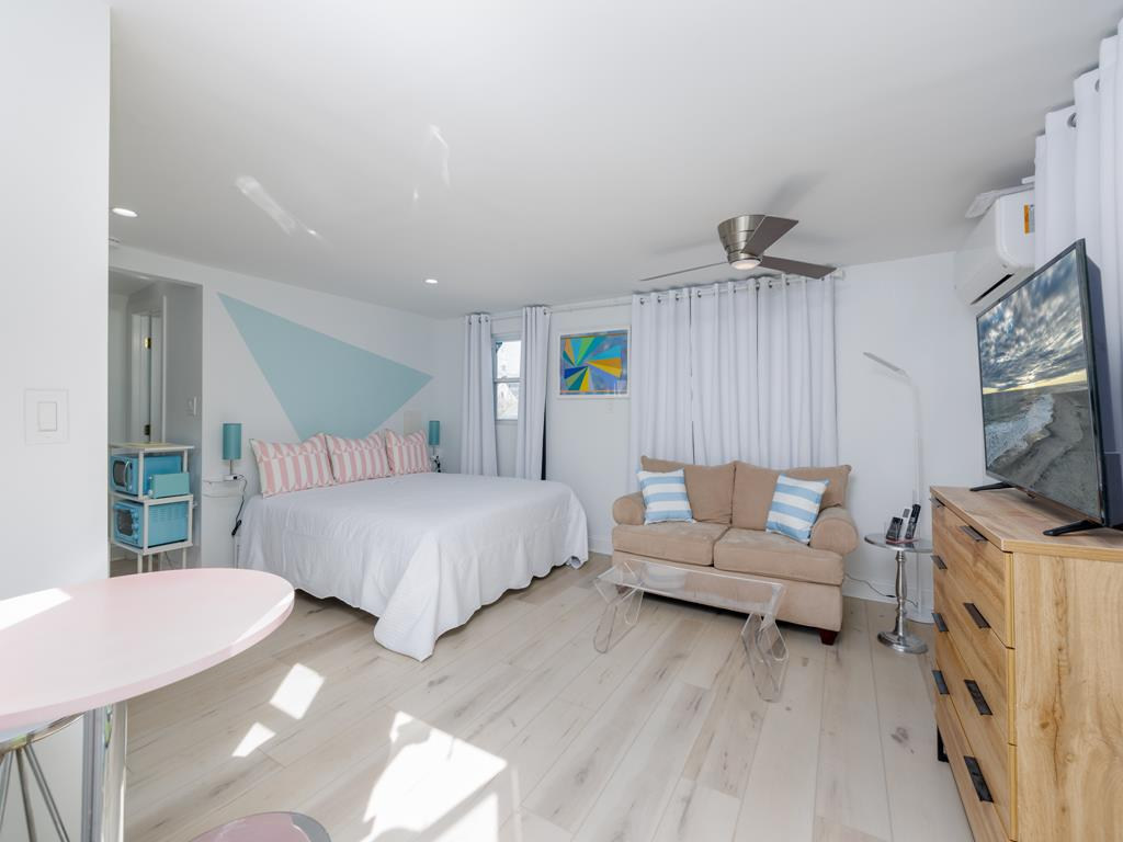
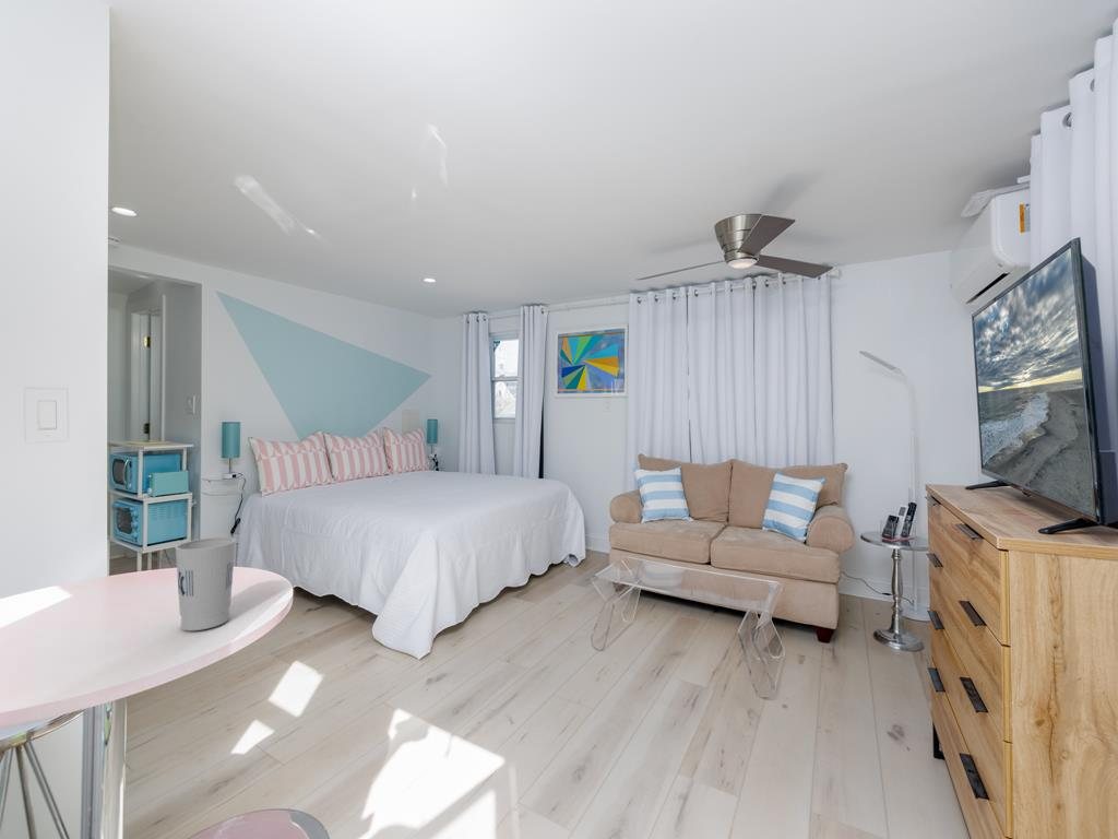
+ cup [174,536,237,631]
